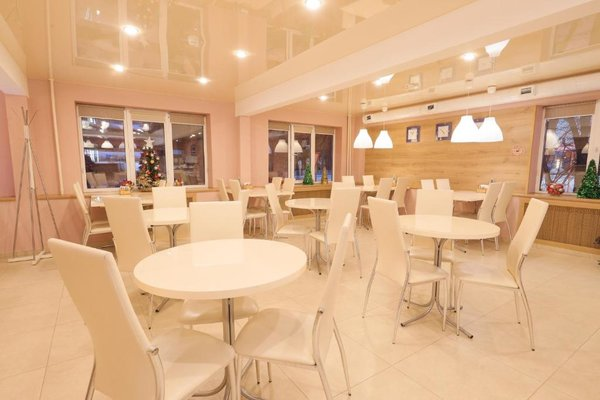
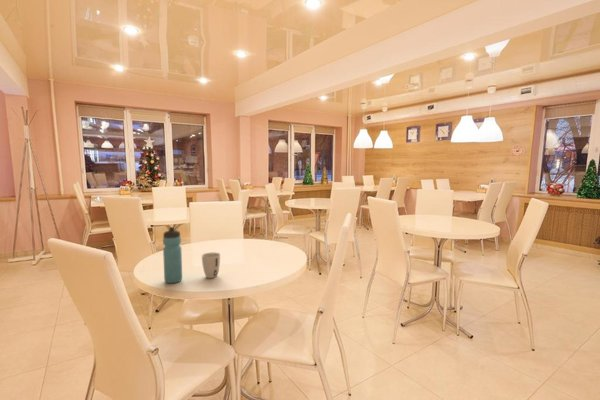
+ cup [201,252,221,279]
+ water bottle [162,226,183,284]
